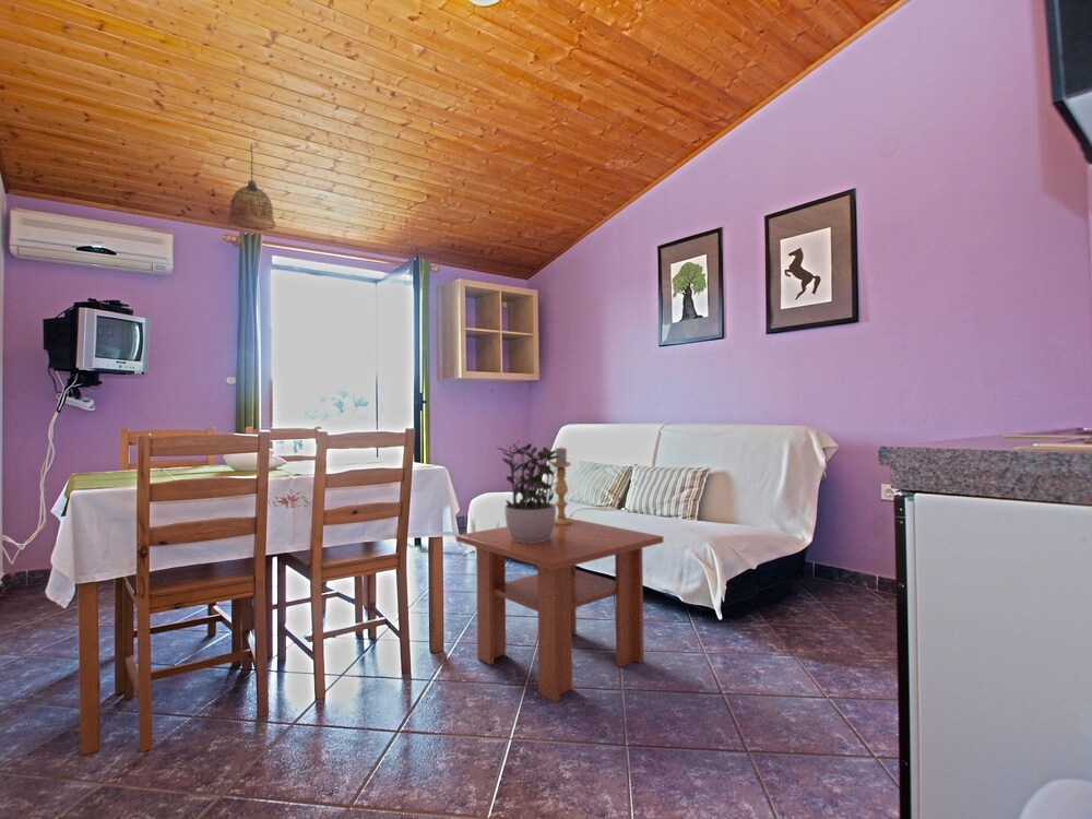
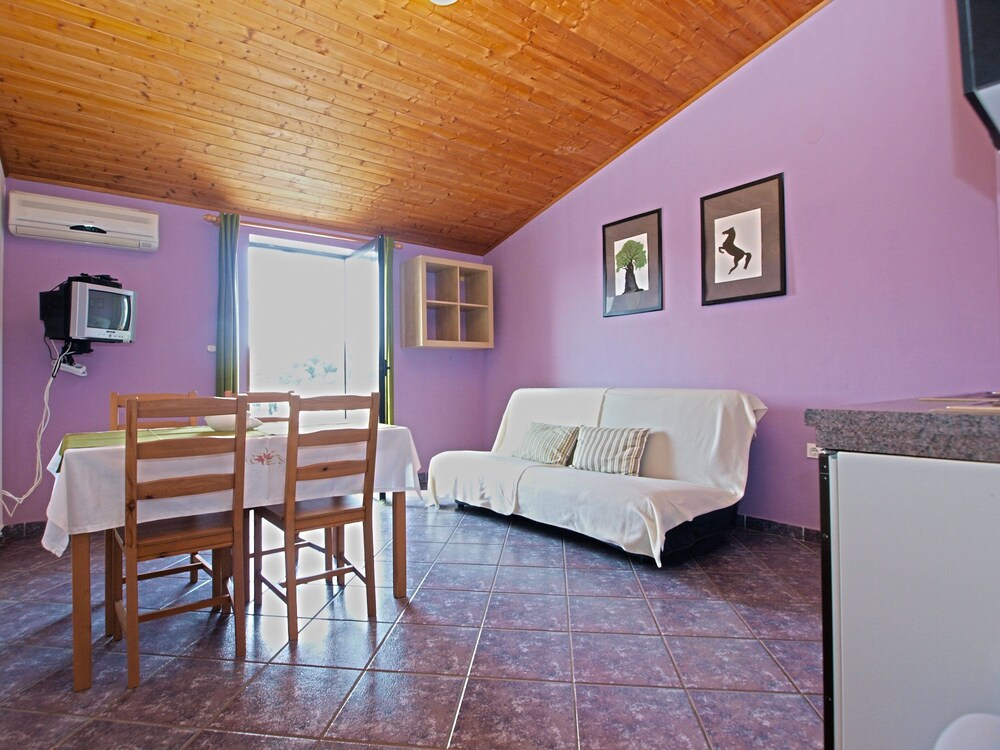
- pendant lamp [226,142,277,232]
- coffee table [455,517,664,703]
- candle holder [550,446,572,524]
- potted plant [496,441,569,543]
